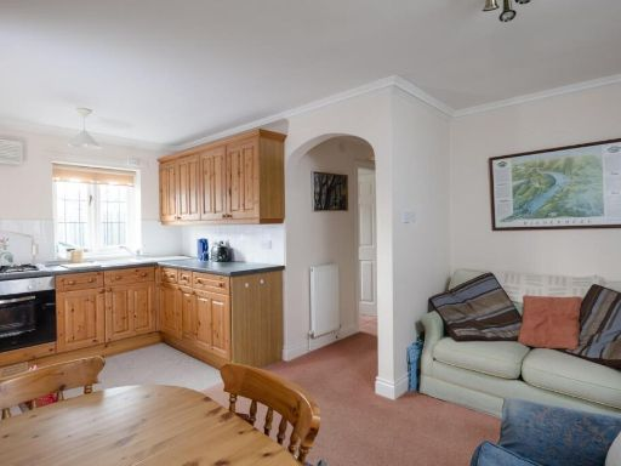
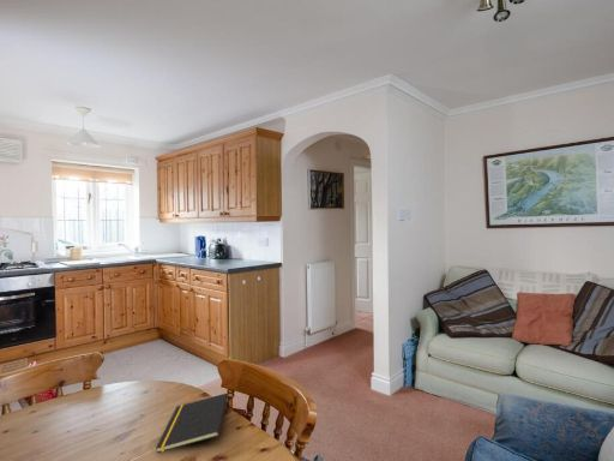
+ notepad [155,393,229,454]
